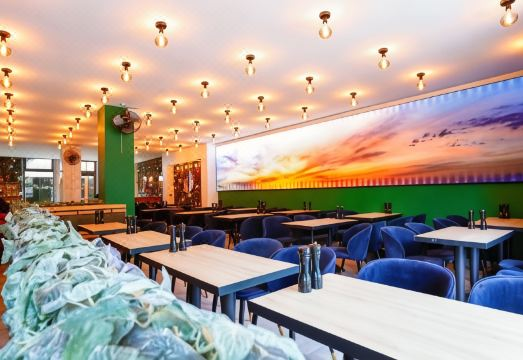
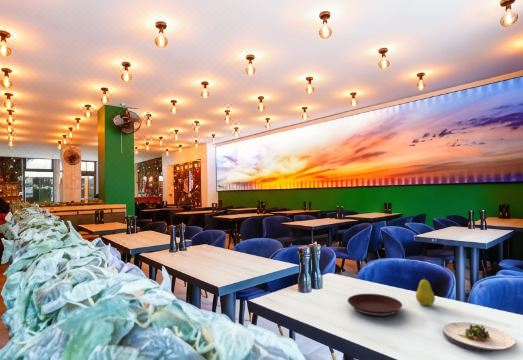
+ plate [347,293,403,317]
+ fruit [415,276,436,306]
+ salad plate [442,321,517,352]
